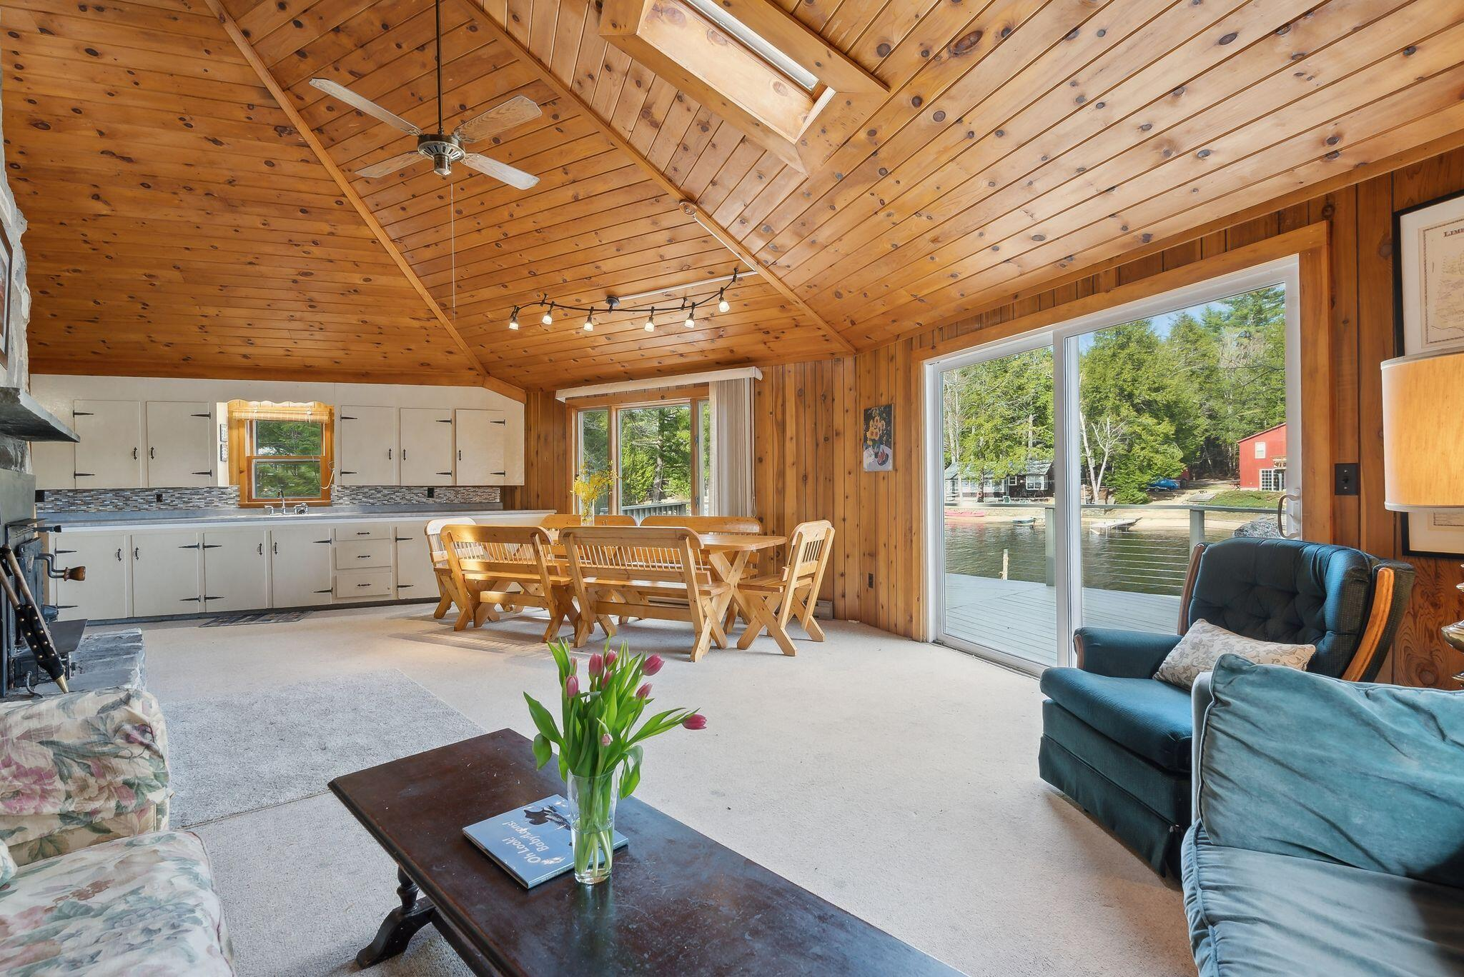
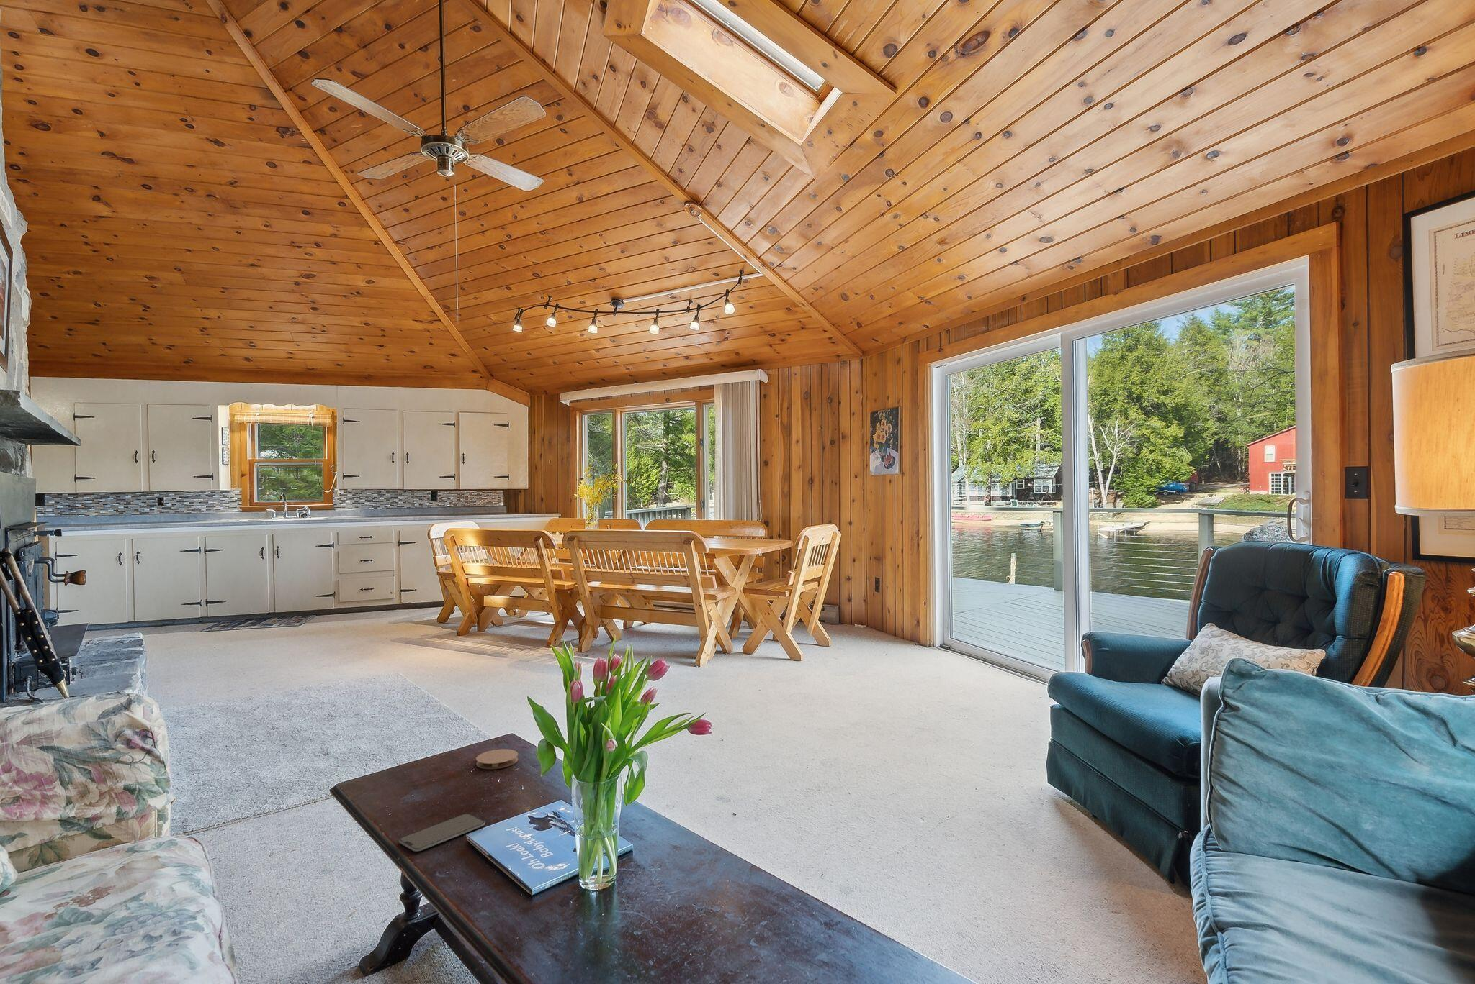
+ smartphone [398,813,486,852]
+ coaster [475,748,519,770]
